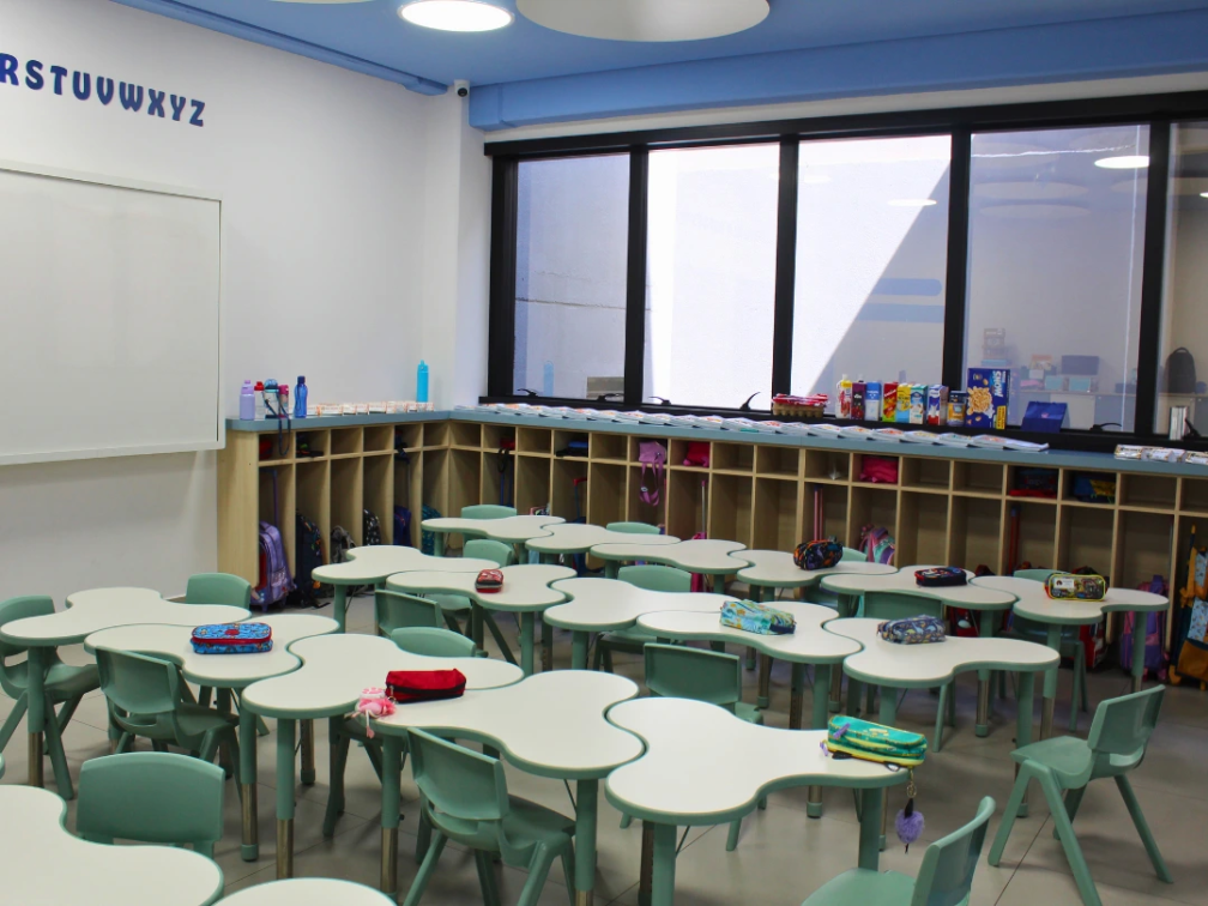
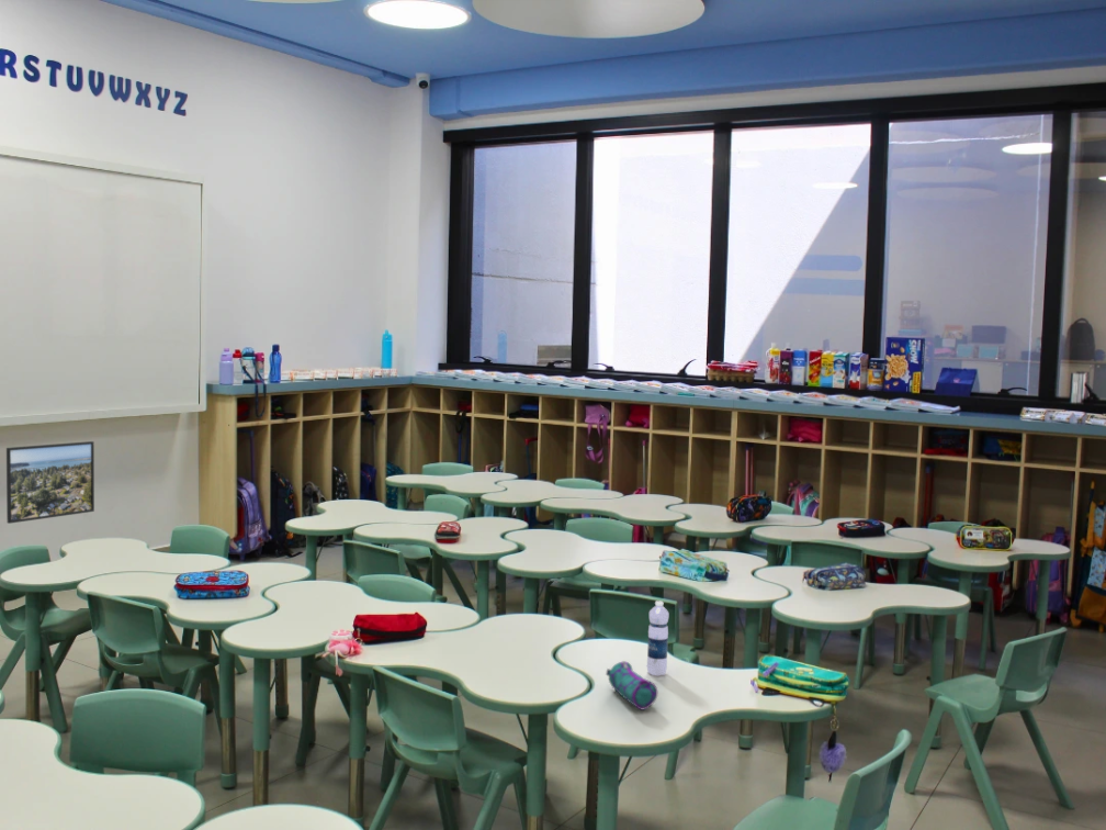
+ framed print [5,440,95,525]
+ pencil case [605,660,658,711]
+ water bottle [646,599,669,676]
